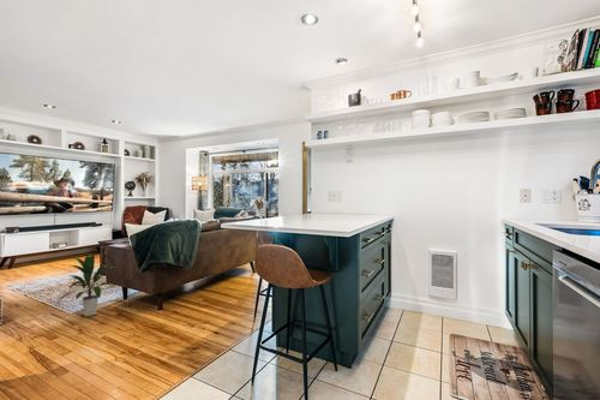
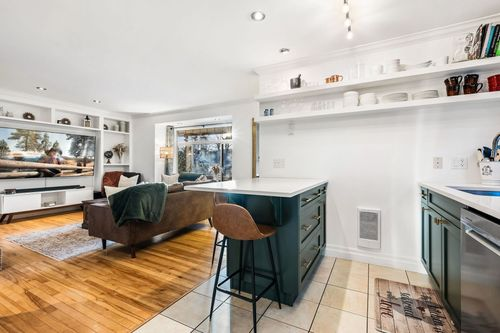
- indoor plant [56,252,116,317]
